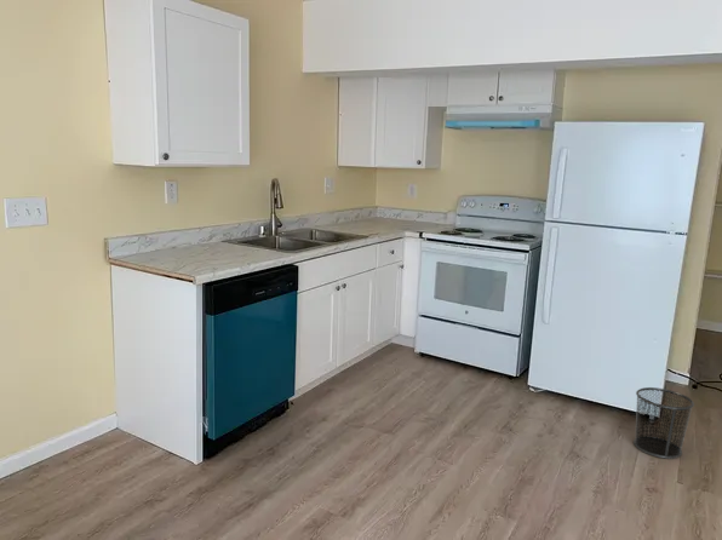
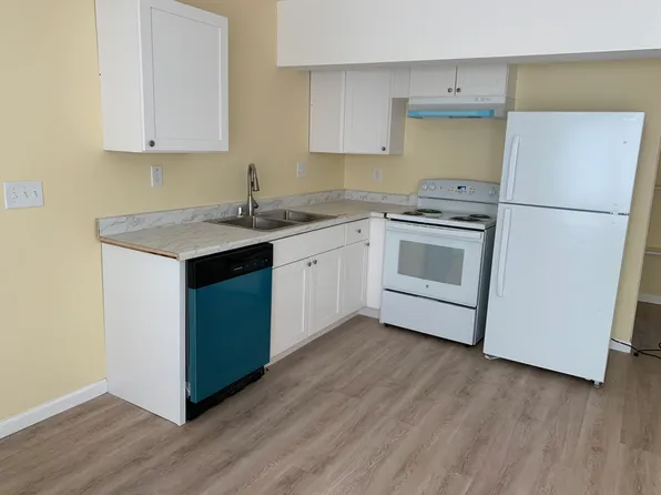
- waste bin [632,386,695,460]
